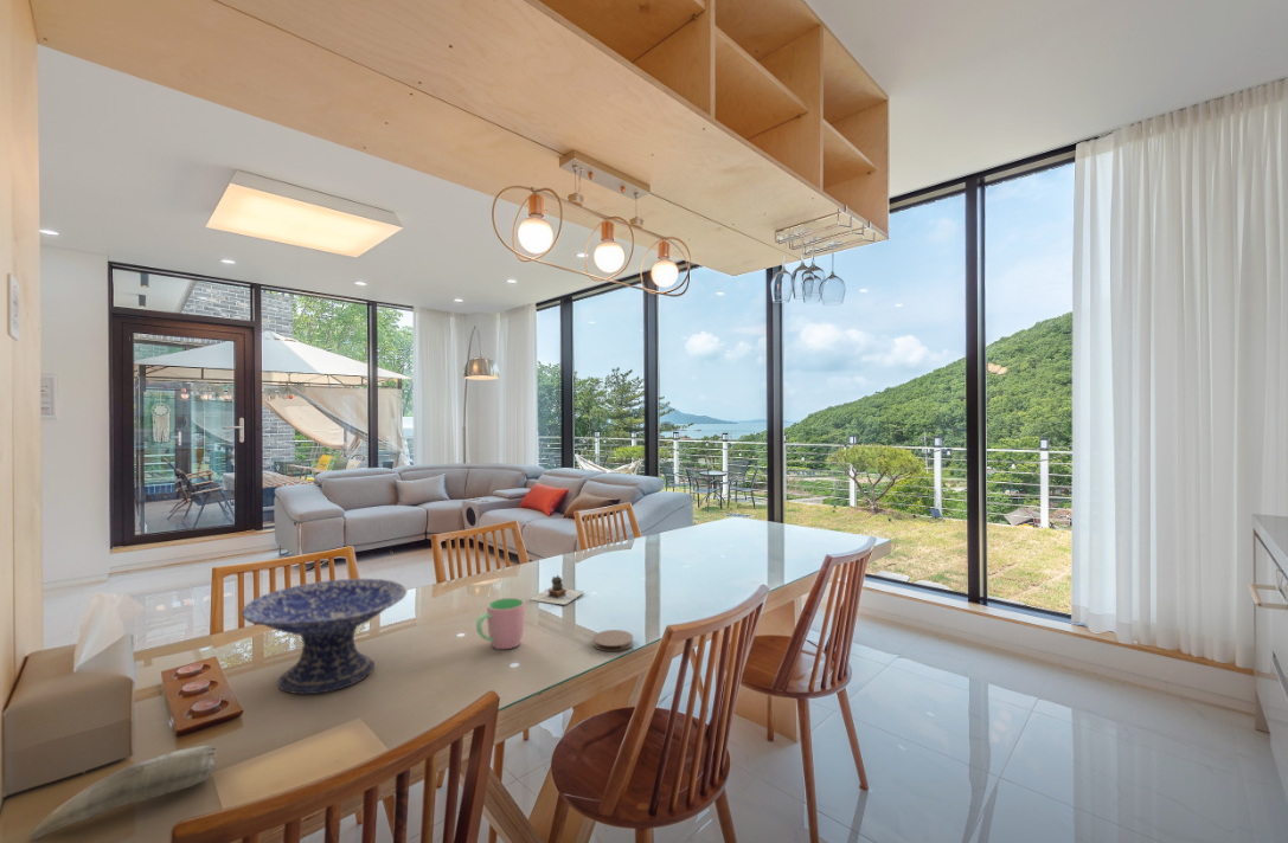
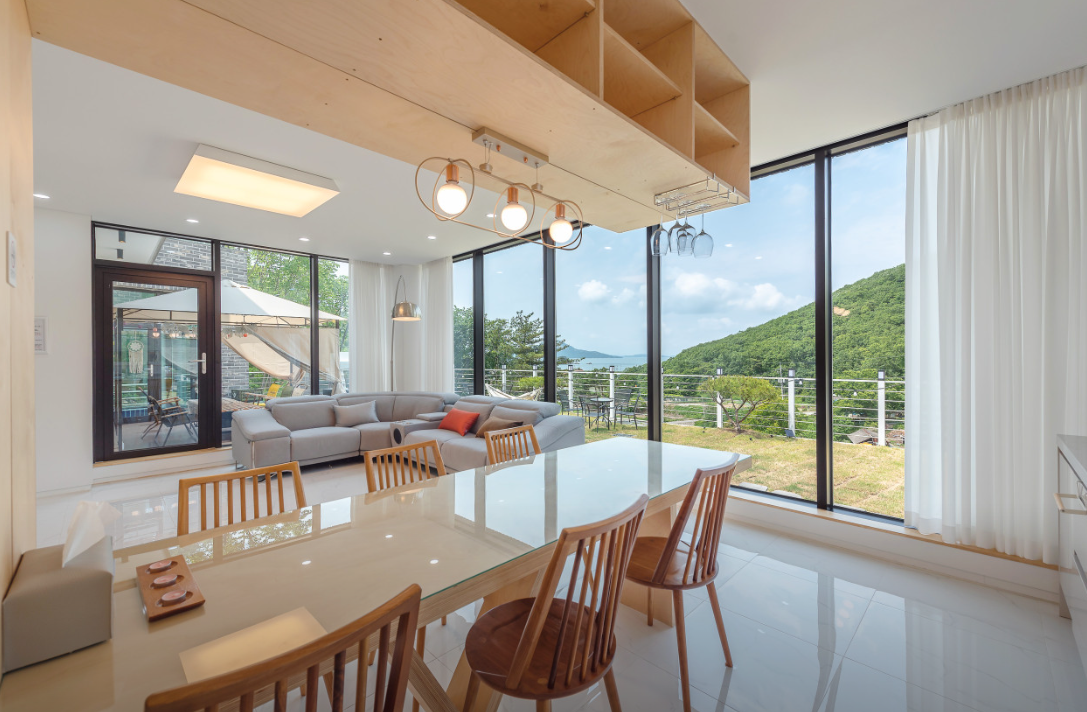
- coaster [592,629,634,652]
- teapot [528,573,585,605]
- decorative bowl [241,578,409,695]
- cup [475,597,526,650]
- animal claw [28,744,217,841]
